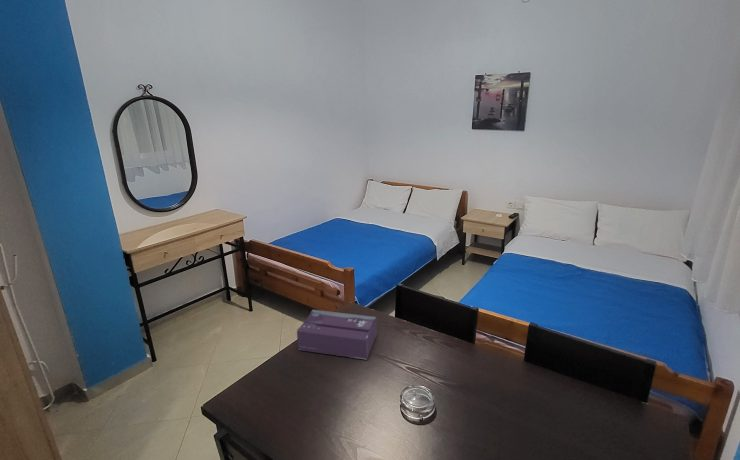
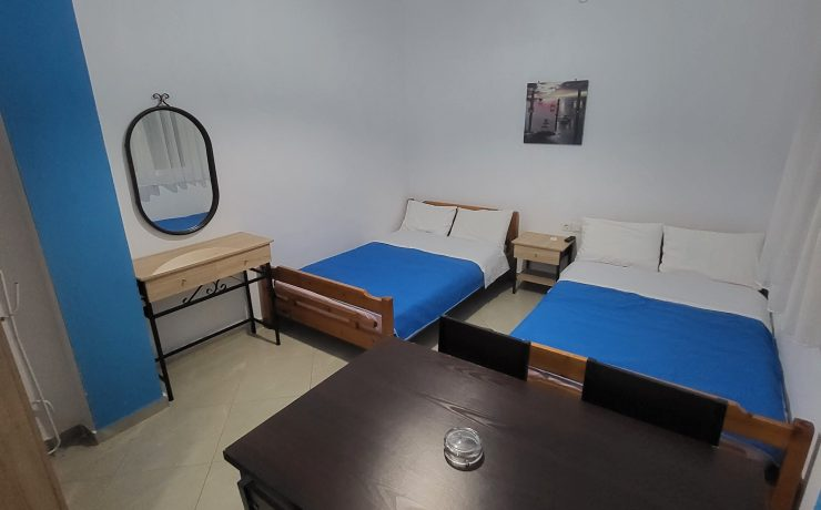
- tissue box [296,309,377,361]
